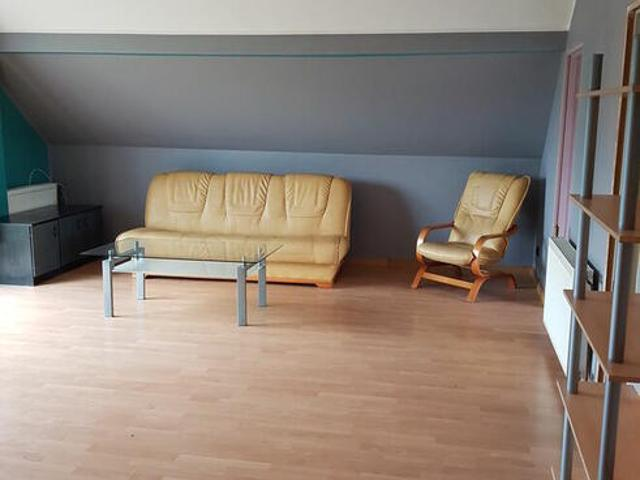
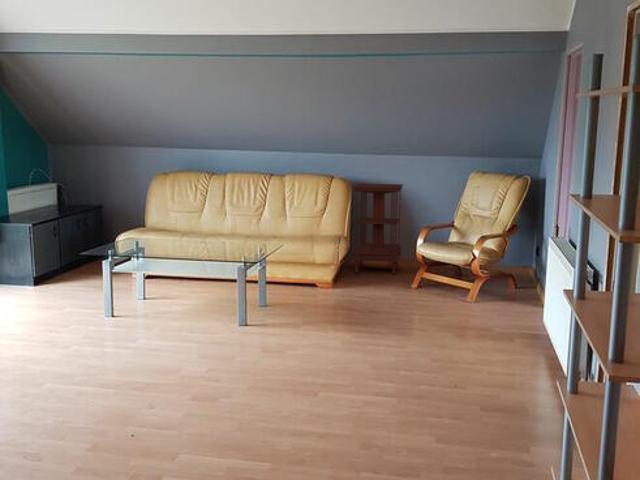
+ side table [351,183,404,275]
